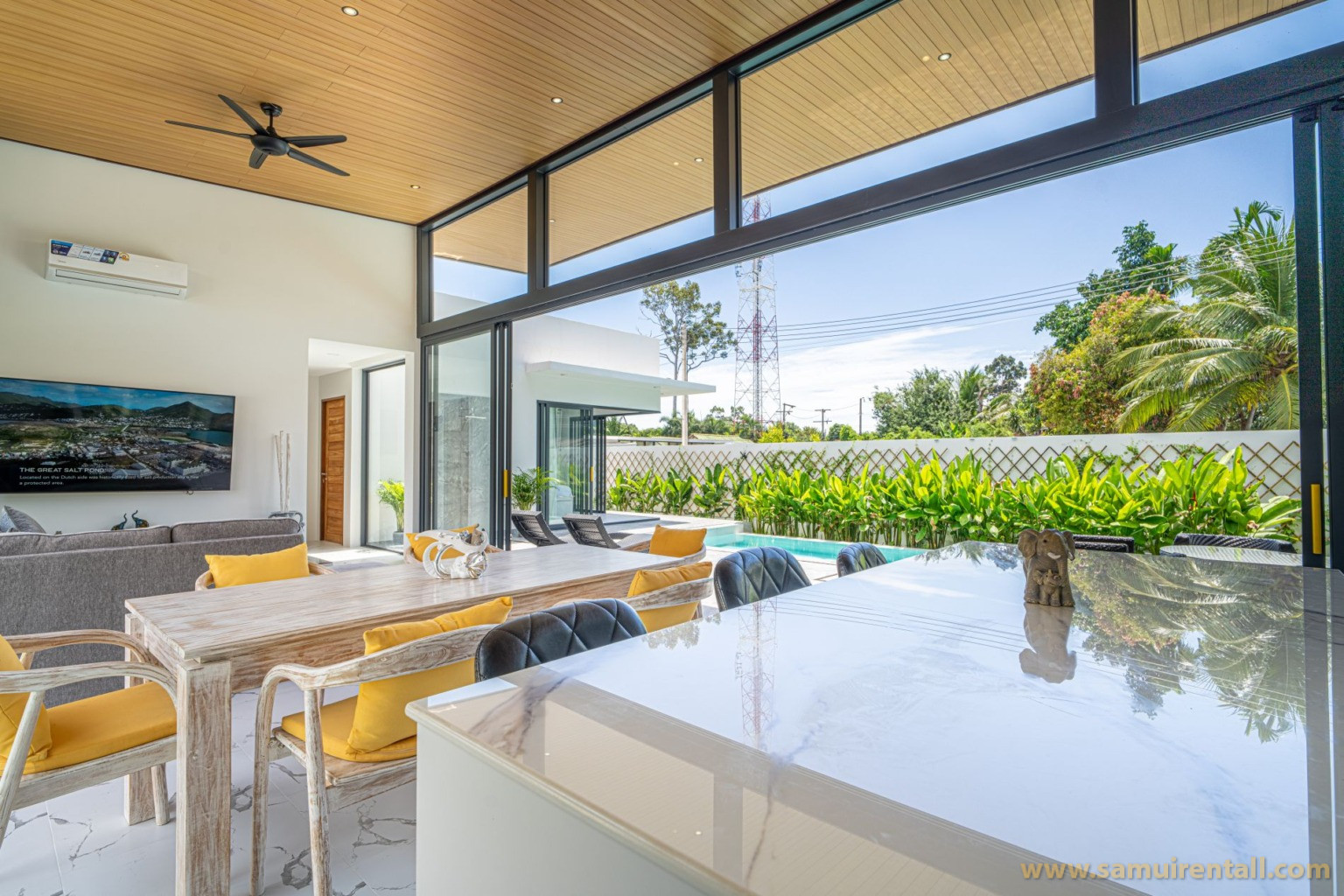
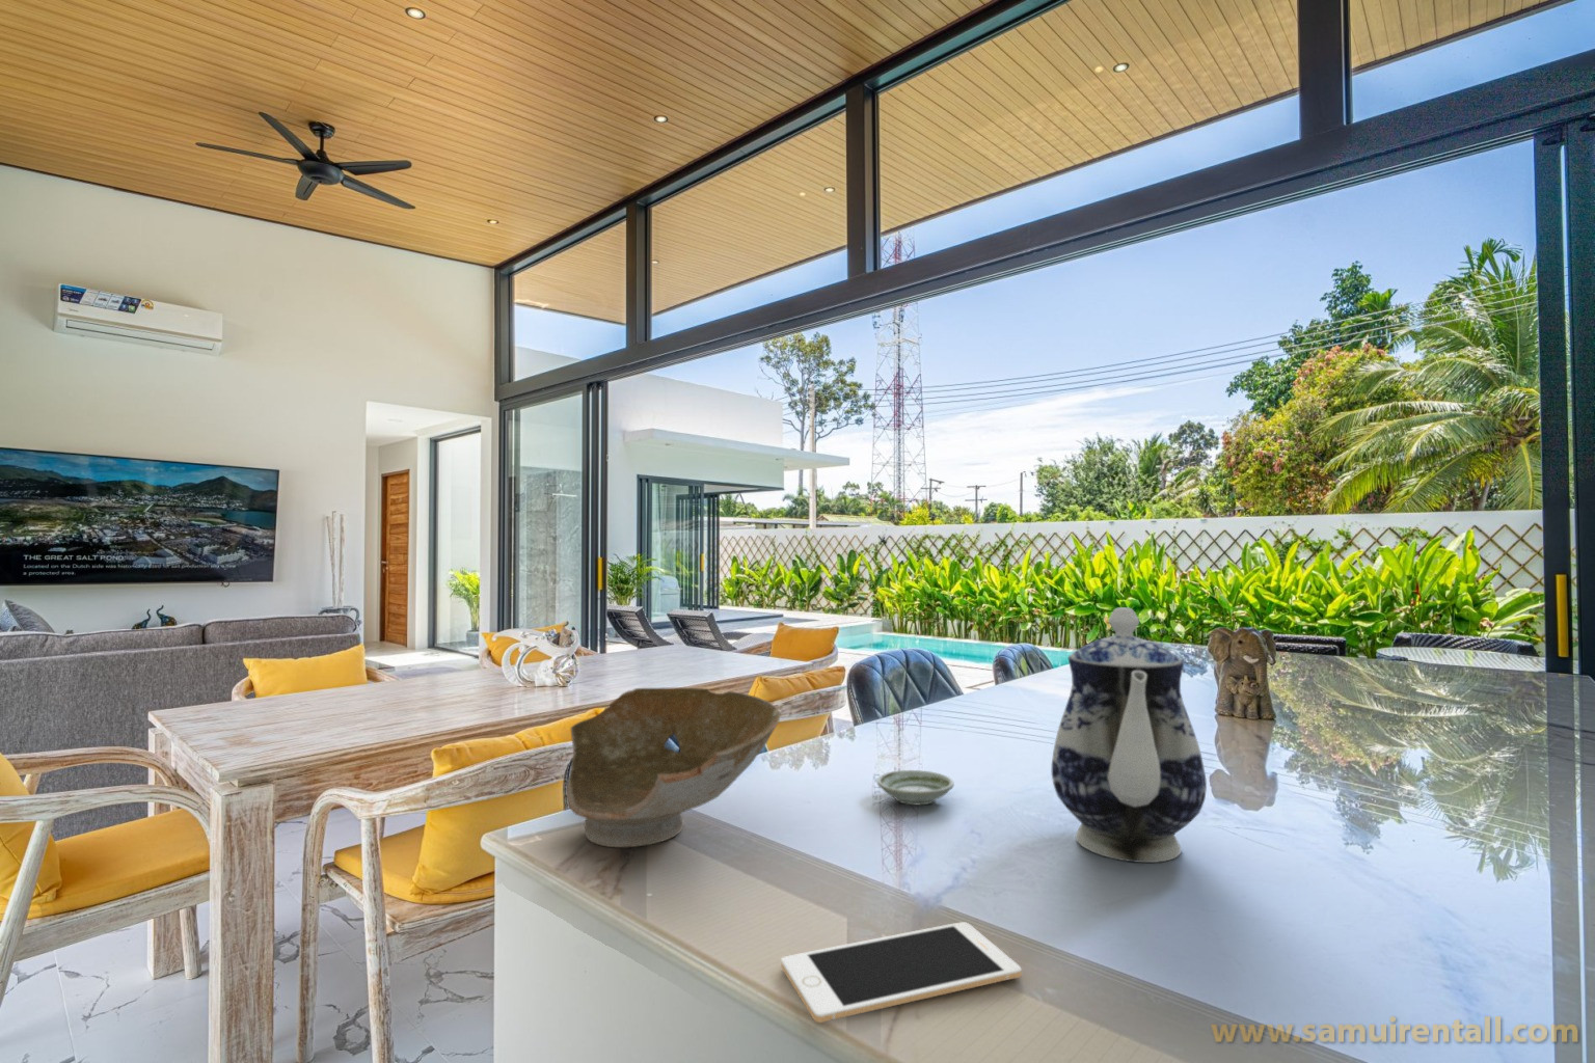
+ teapot [1051,606,1208,864]
+ saucer [876,769,955,806]
+ cell phone [780,921,1023,1024]
+ bowl [566,686,781,848]
